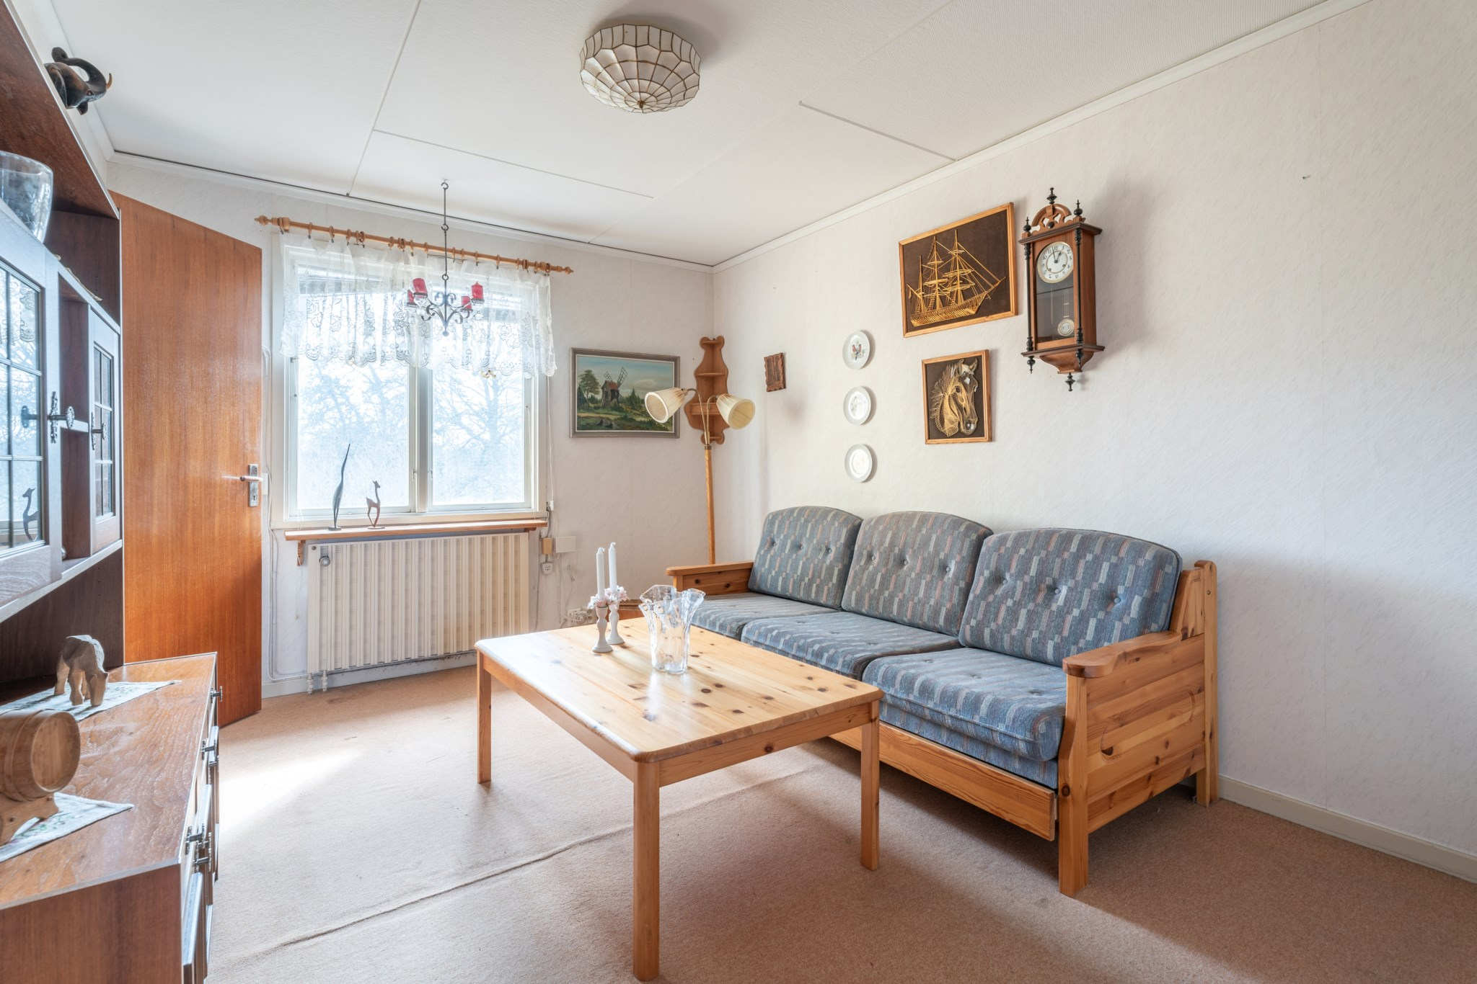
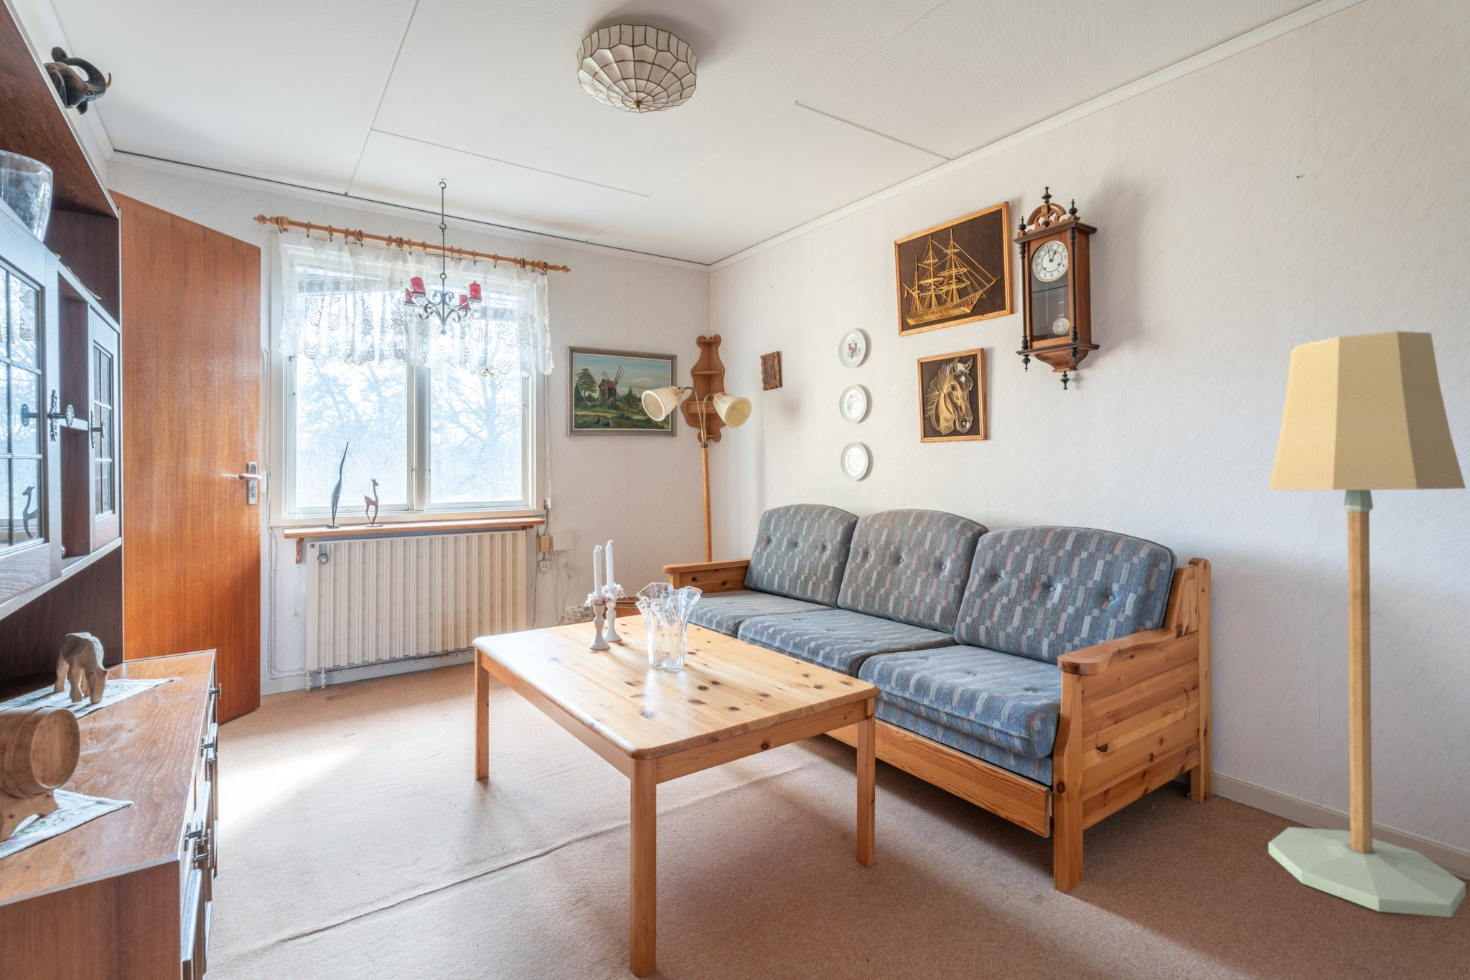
+ floor lamp [1267,330,1467,919]
